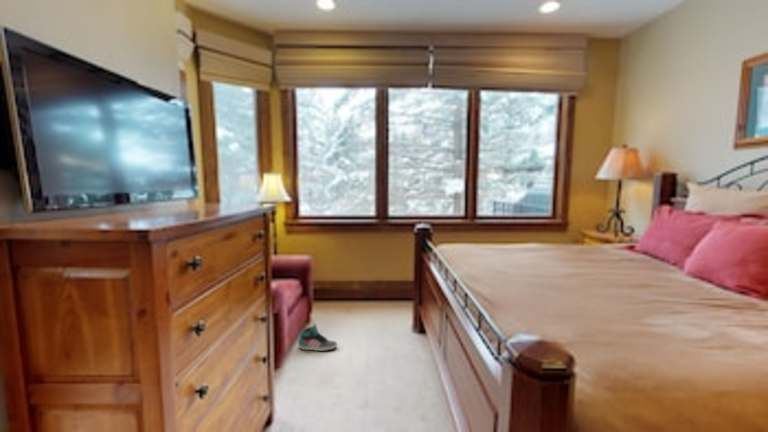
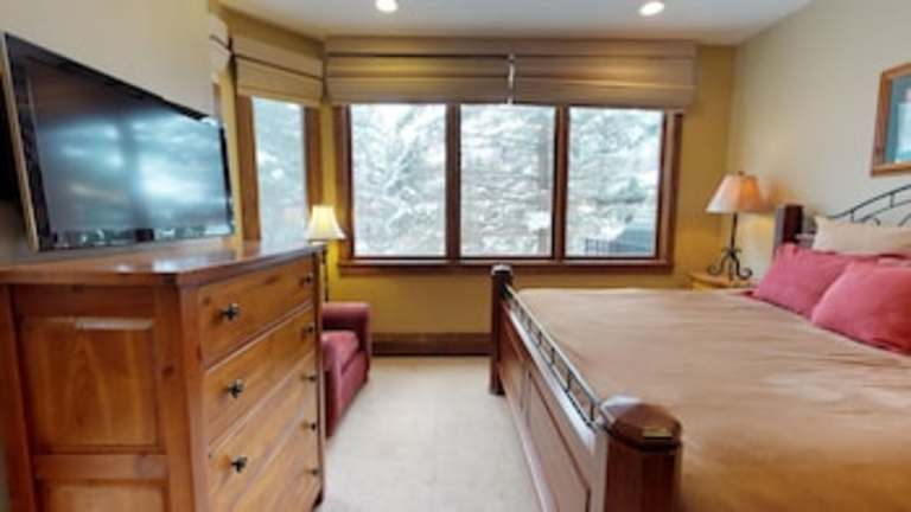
- sneaker [297,323,338,352]
